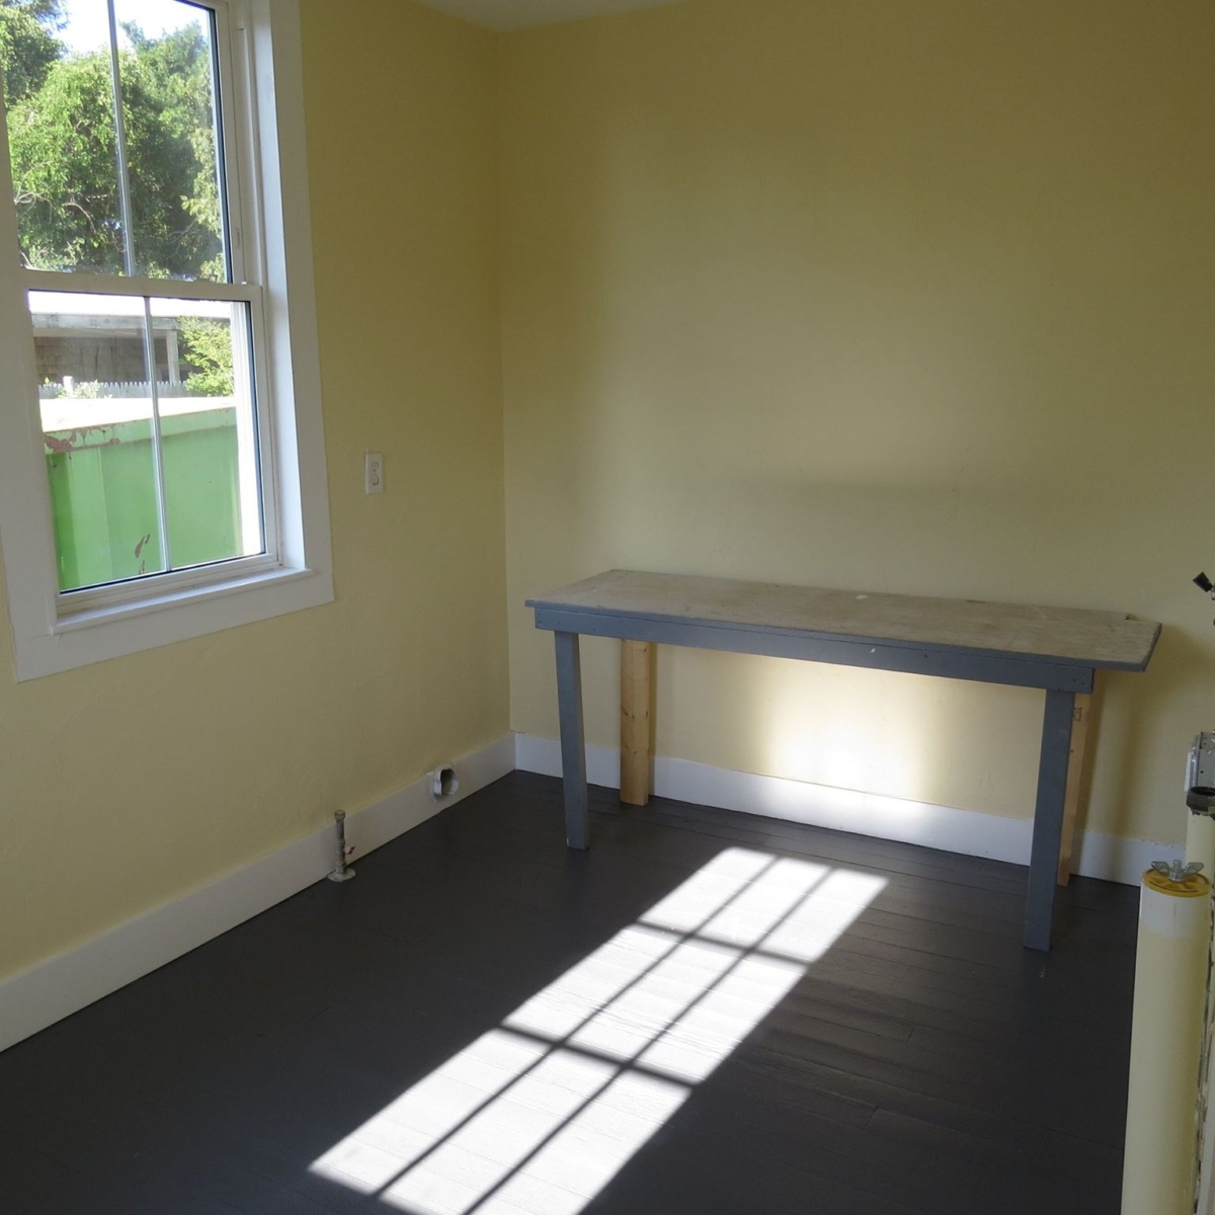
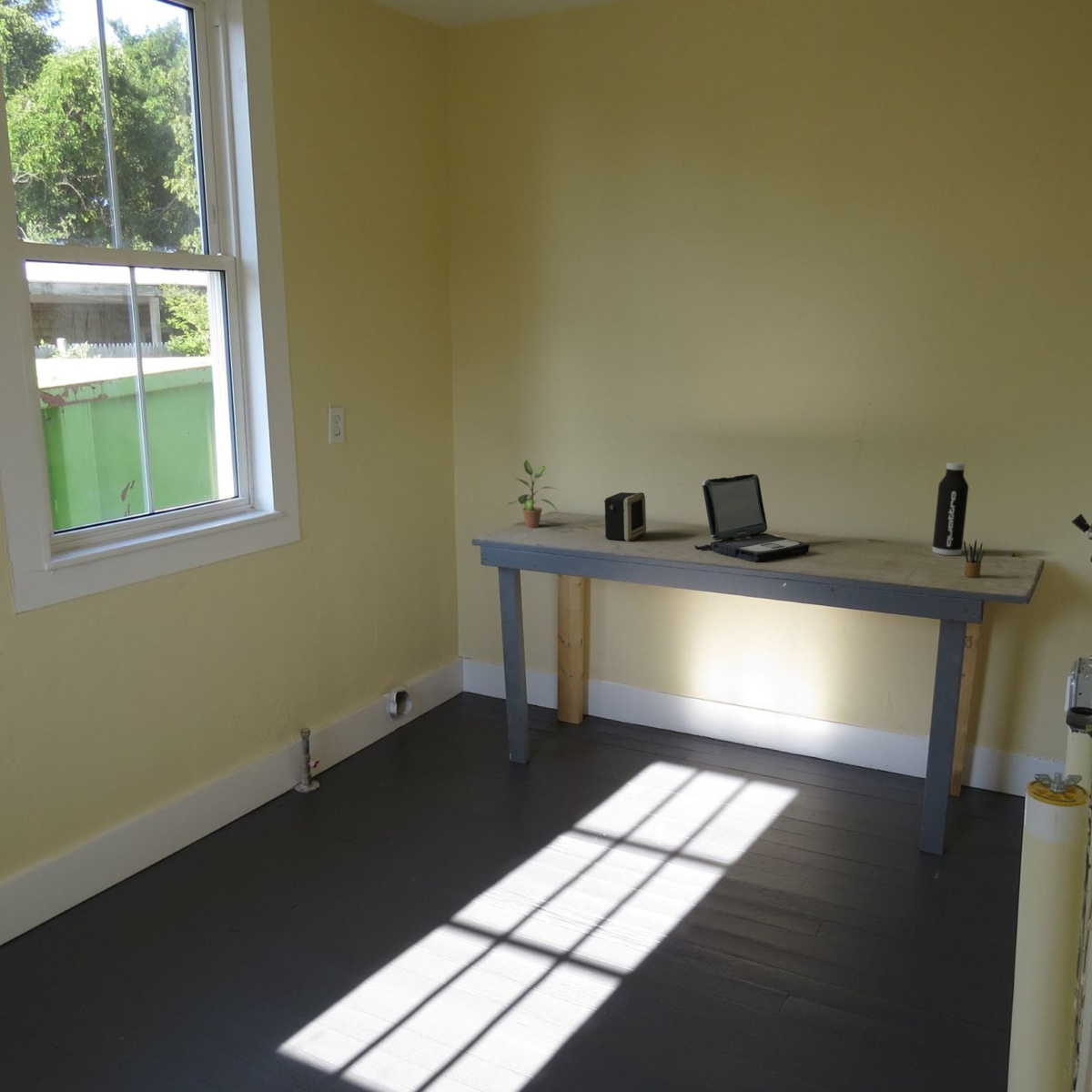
+ water bottle [932,461,969,557]
+ laptop [693,473,810,563]
+ pencil box [963,539,986,578]
+ potted plant [499,460,560,529]
+ speaker [603,491,647,542]
